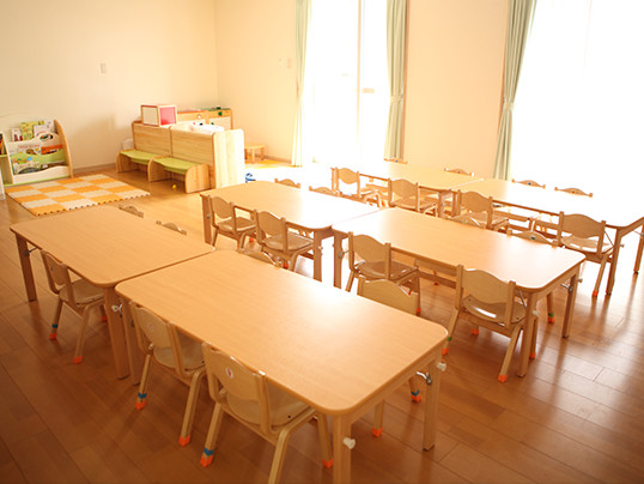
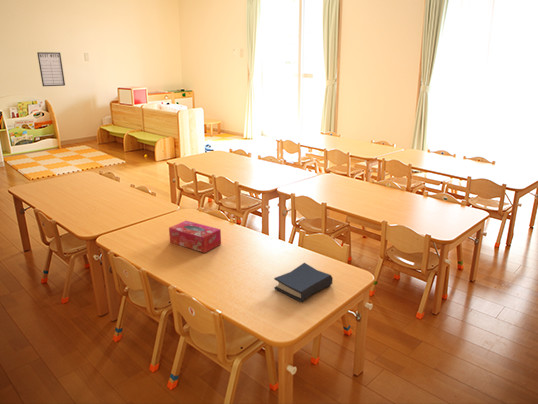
+ writing board [36,51,66,87]
+ tissue box [168,220,222,254]
+ hardback book [273,262,334,303]
